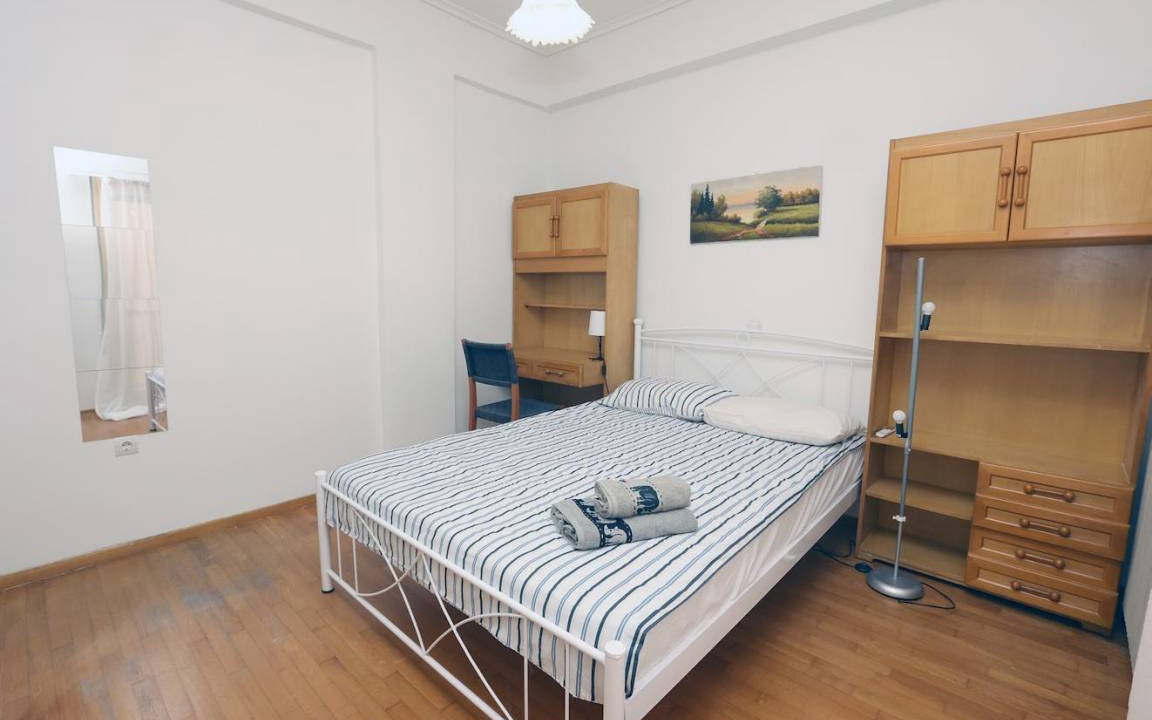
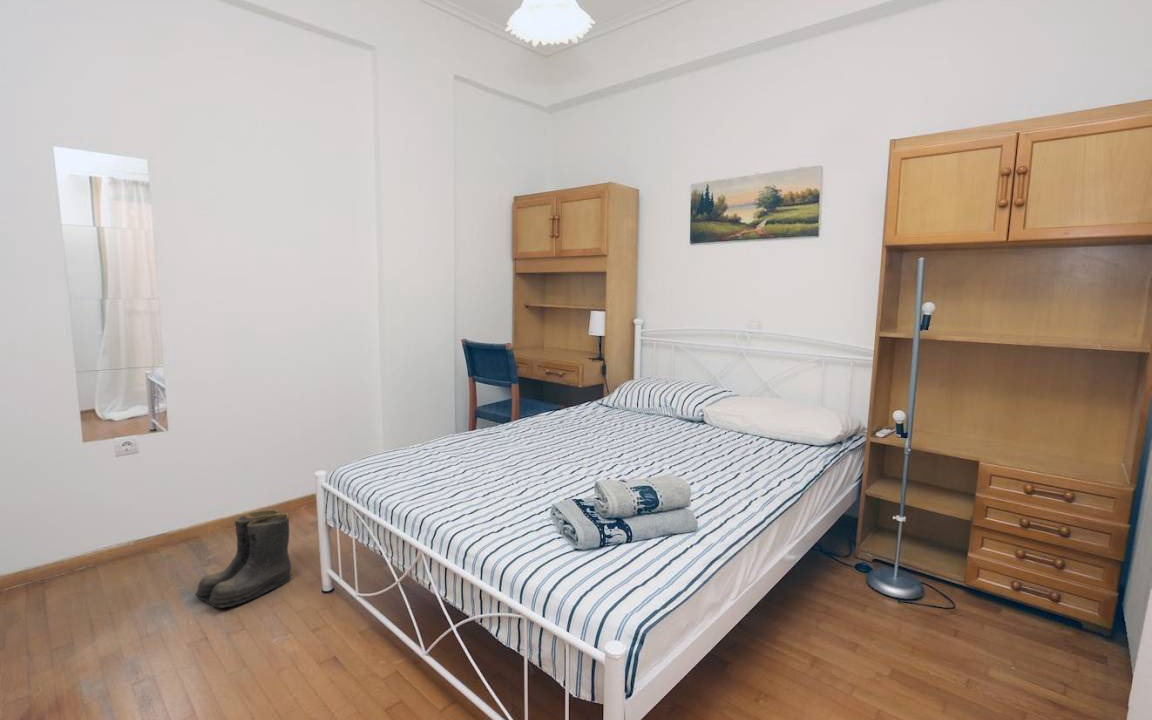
+ boots [194,509,294,609]
